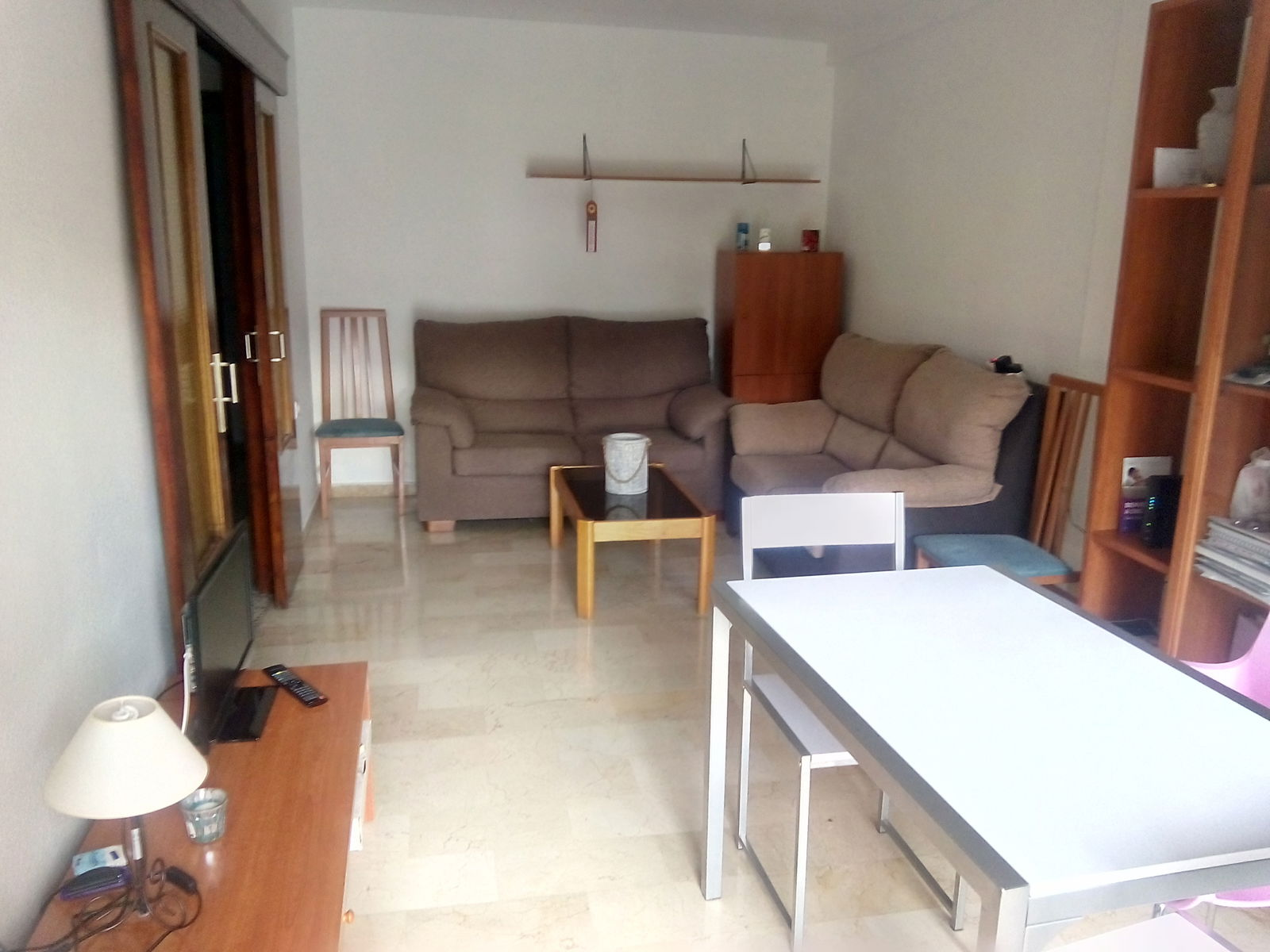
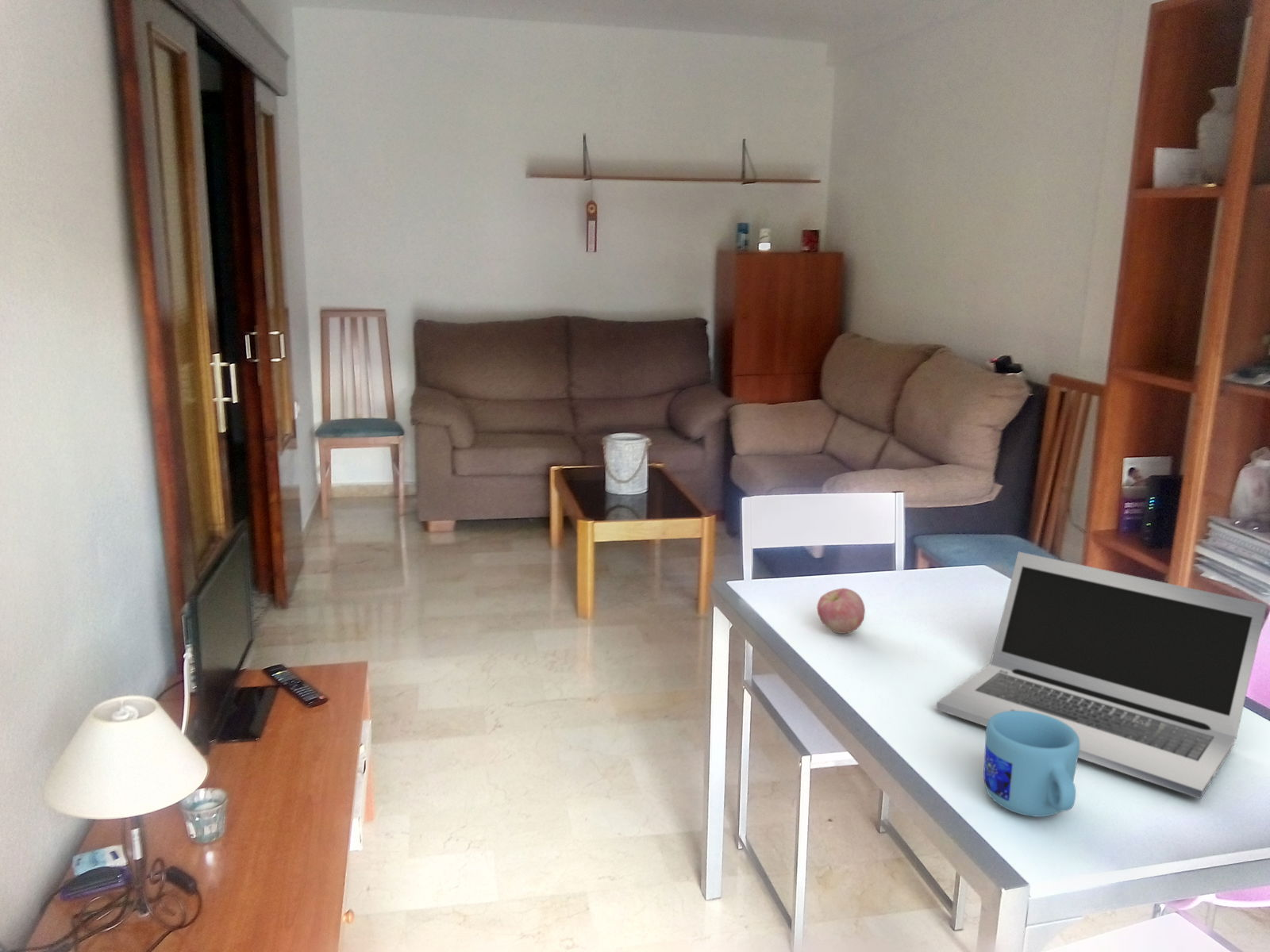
+ mug [983,711,1079,818]
+ apple [816,587,866,635]
+ laptop [935,551,1268,800]
